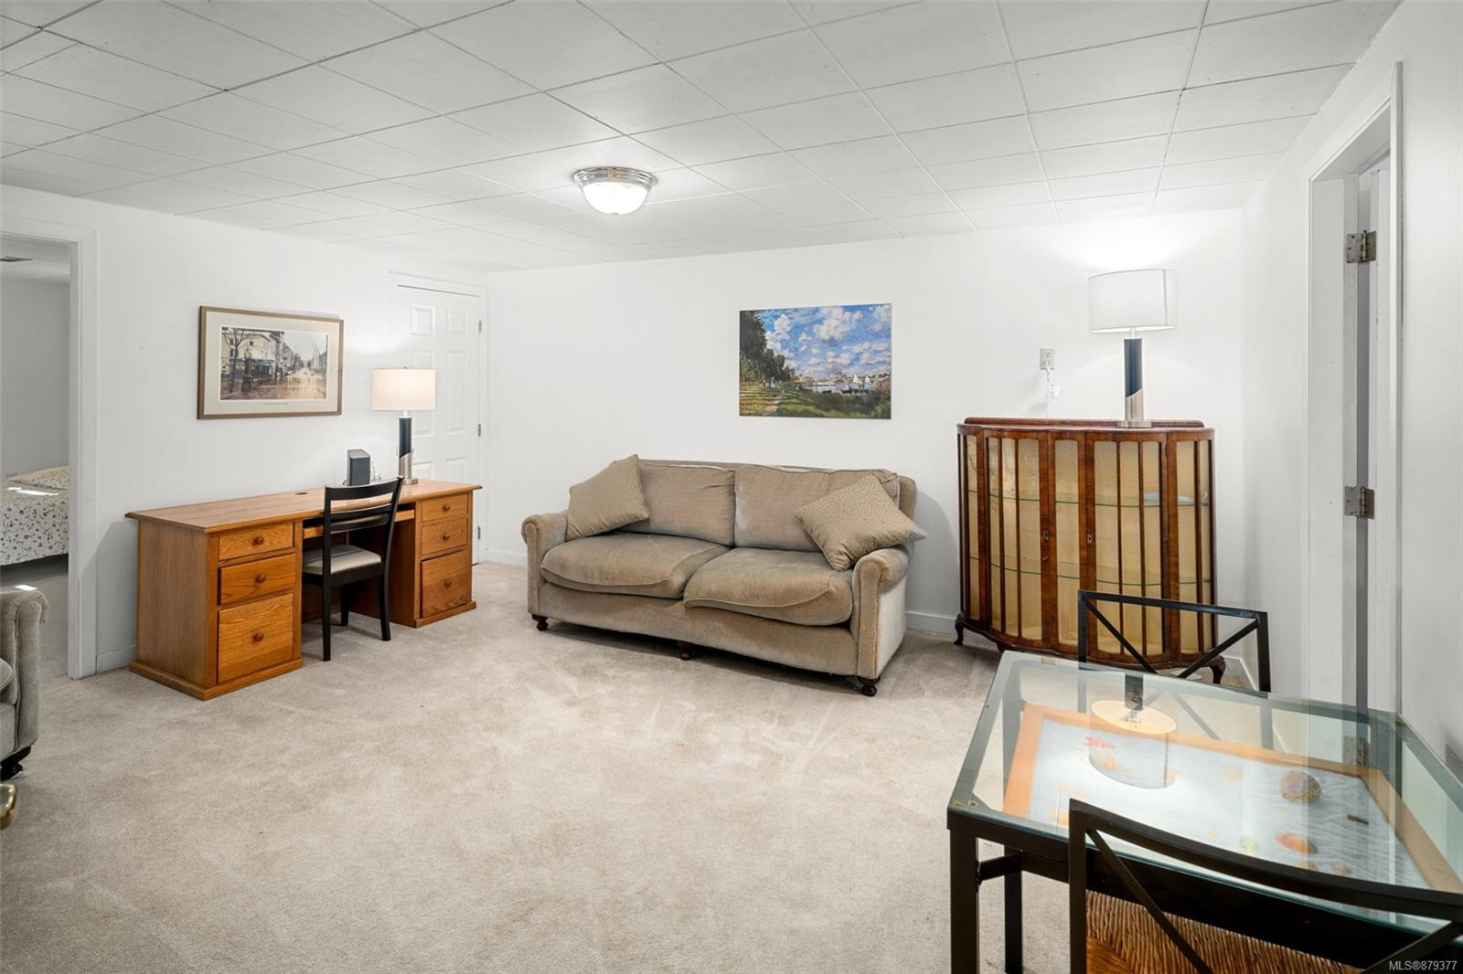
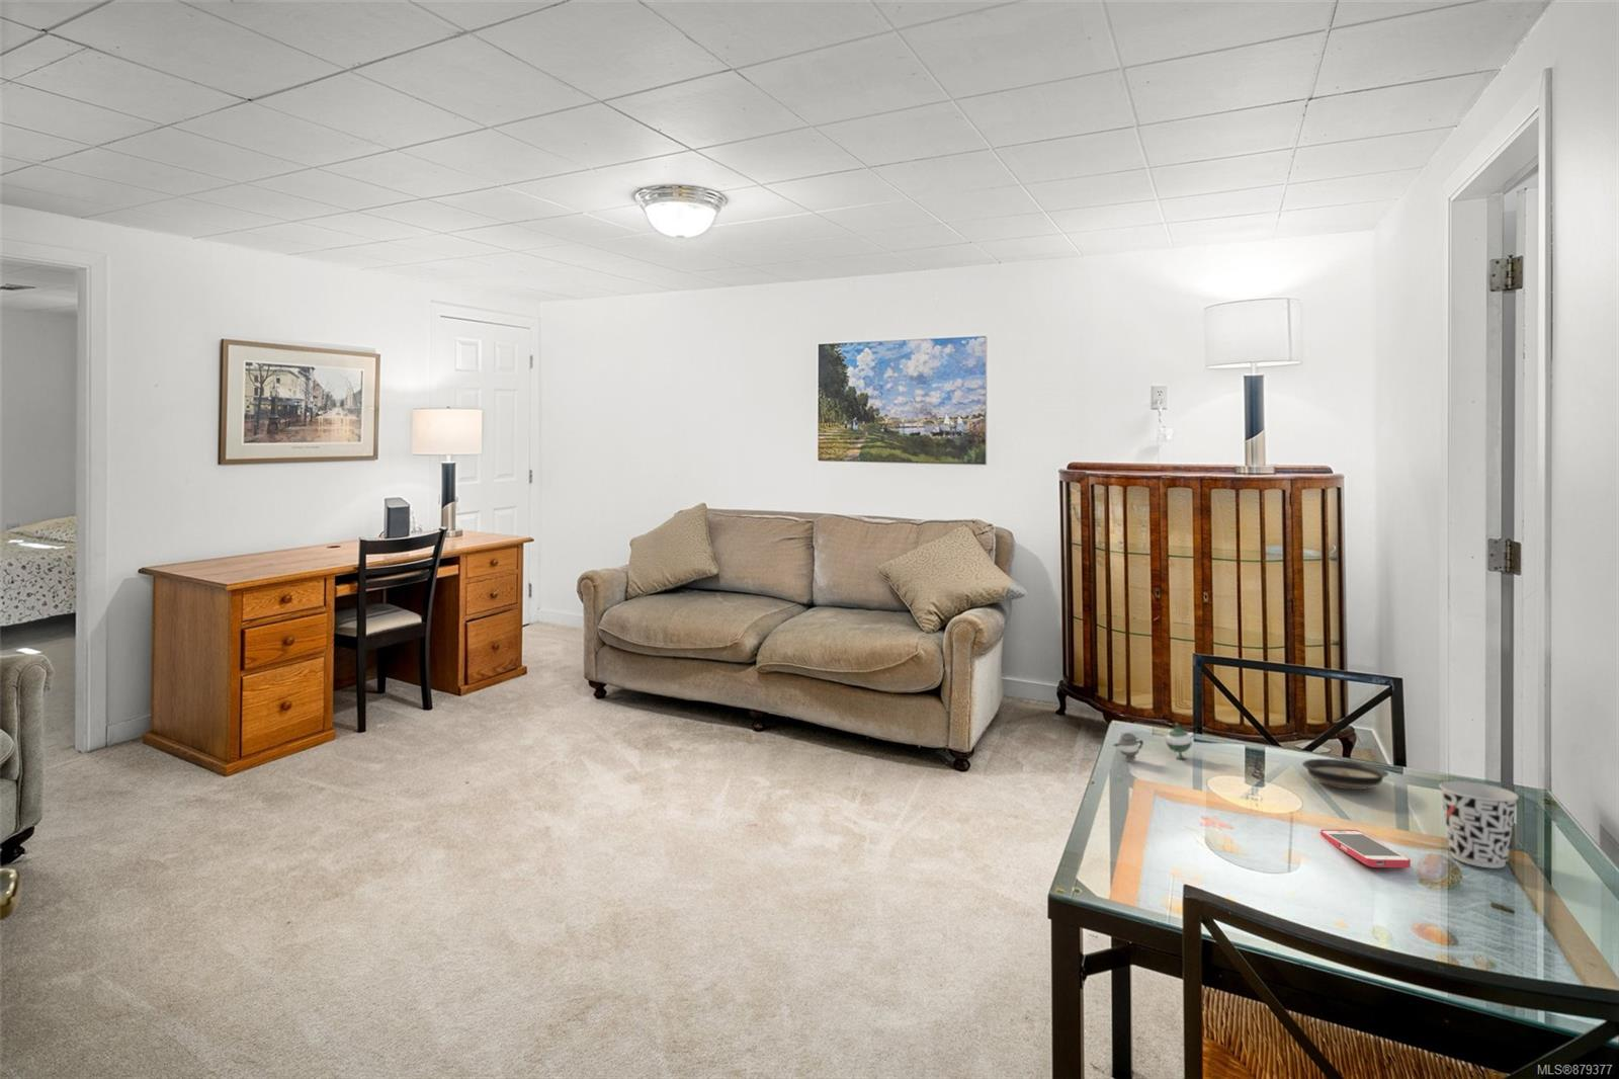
+ smartphone [1319,829,1412,868]
+ cup [1438,780,1520,869]
+ saucer [1301,759,1389,790]
+ teapot [1112,721,1198,761]
